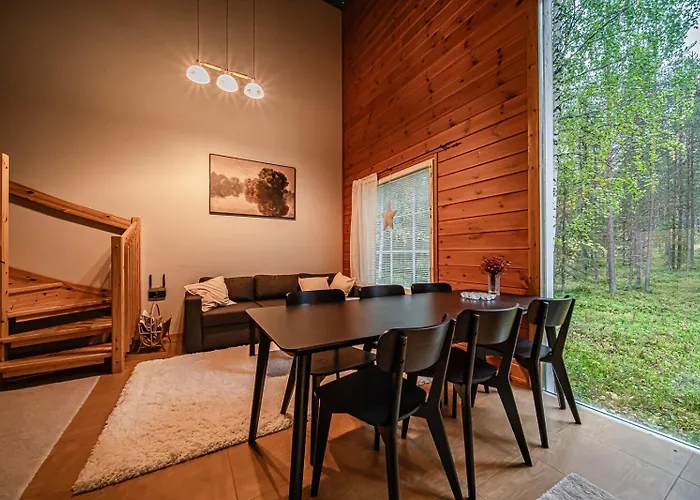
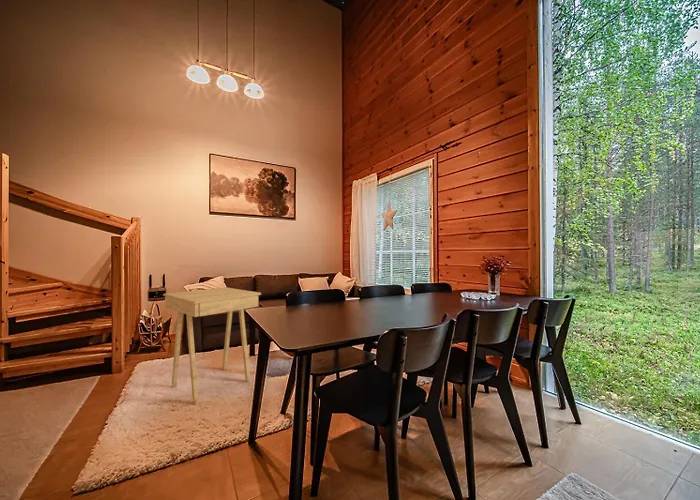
+ side table [162,286,262,403]
